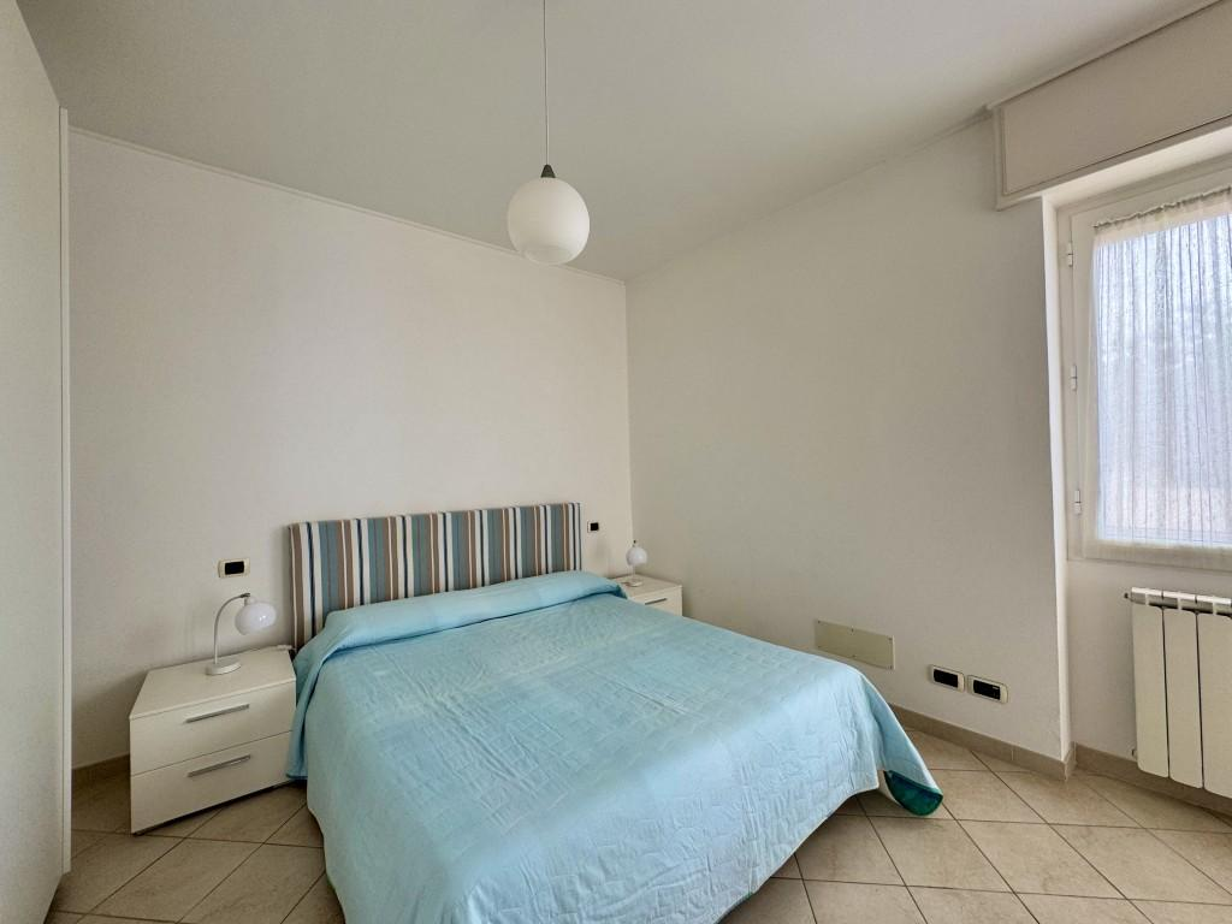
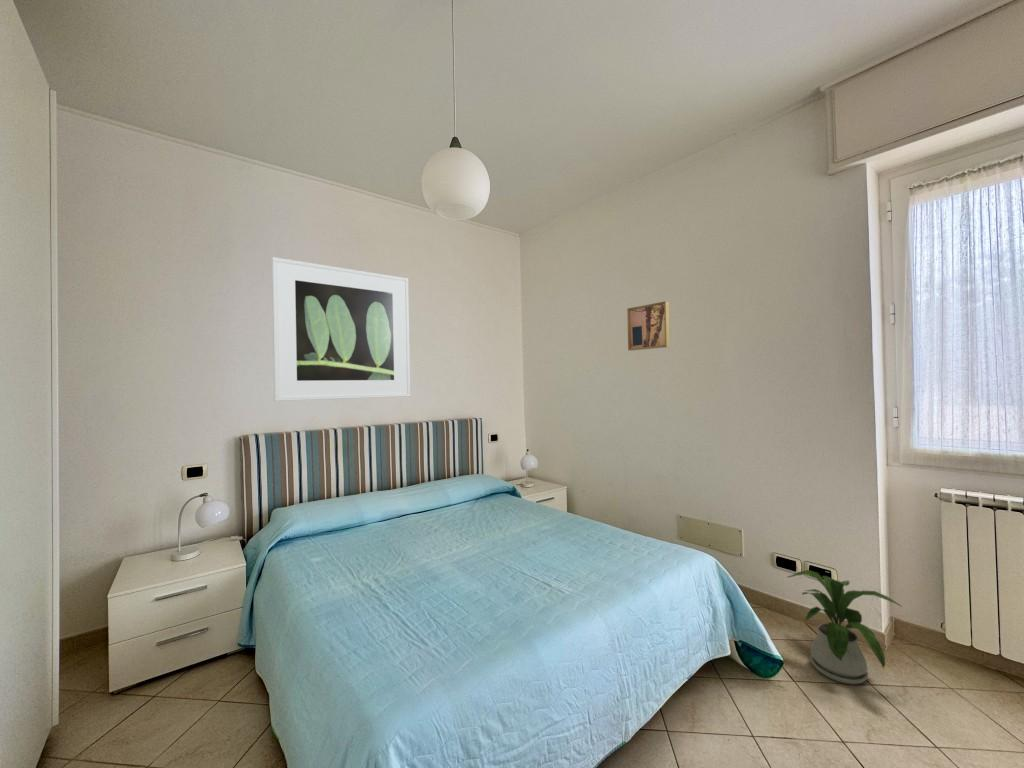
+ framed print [271,256,412,402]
+ wall art [626,300,671,352]
+ house plant [787,569,903,685]
